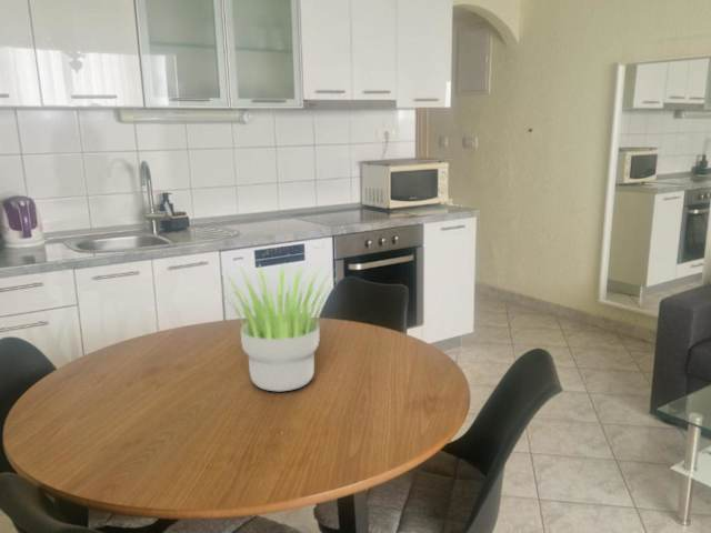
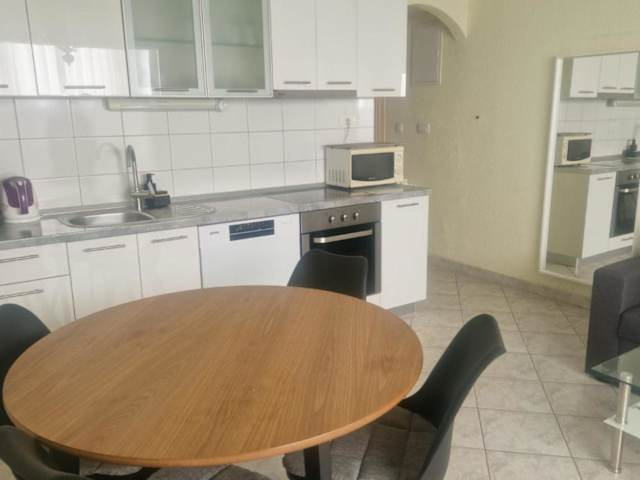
- potted plant [211,261,341,392]
